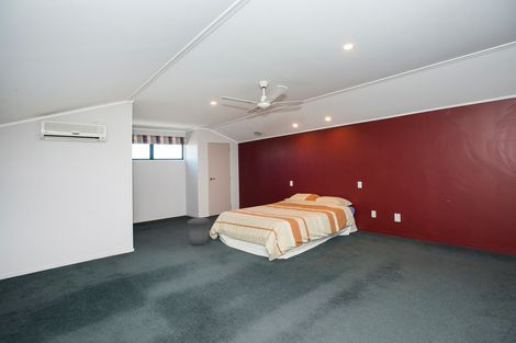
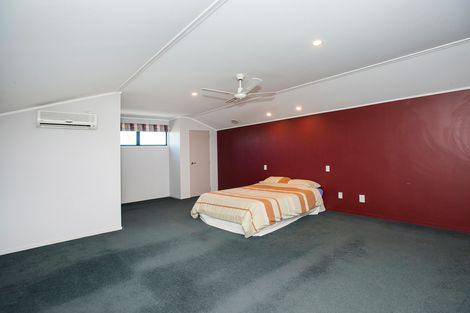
- trash can [187,216,211,245]
